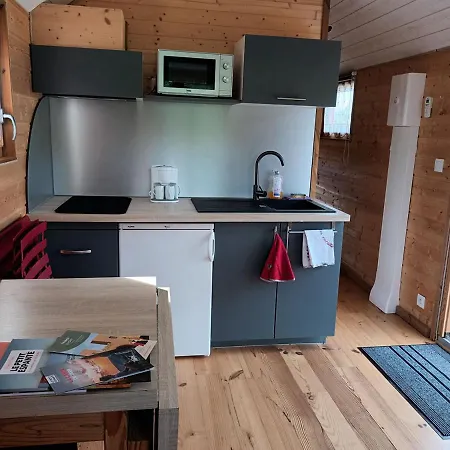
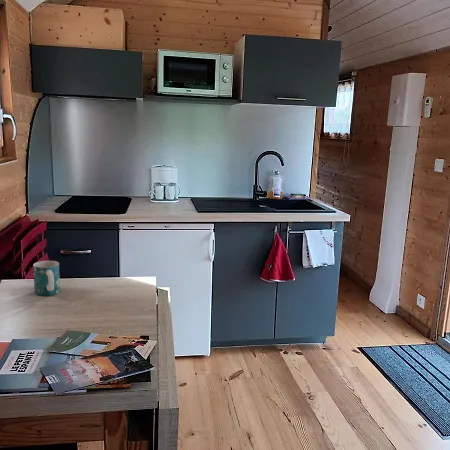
+ mug [32,260,61,297]
